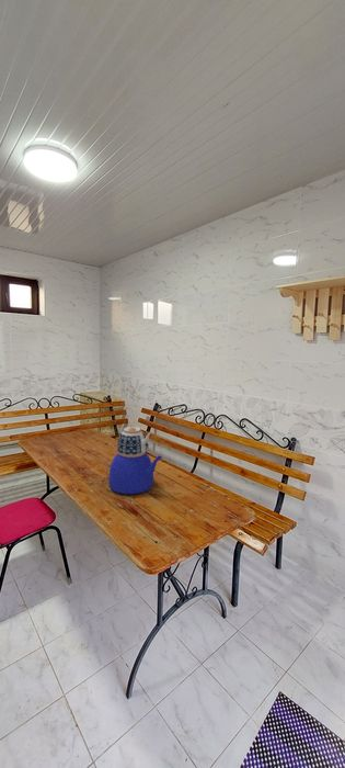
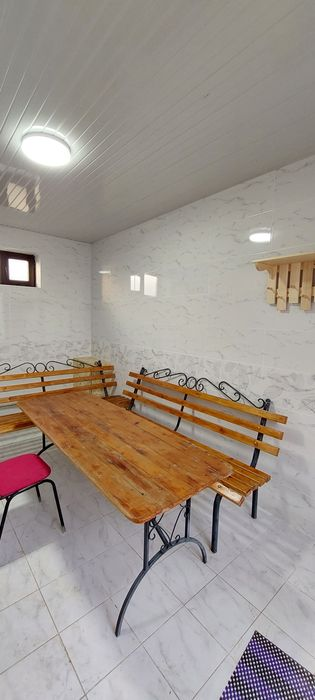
- teapot [105,423,163,495]
